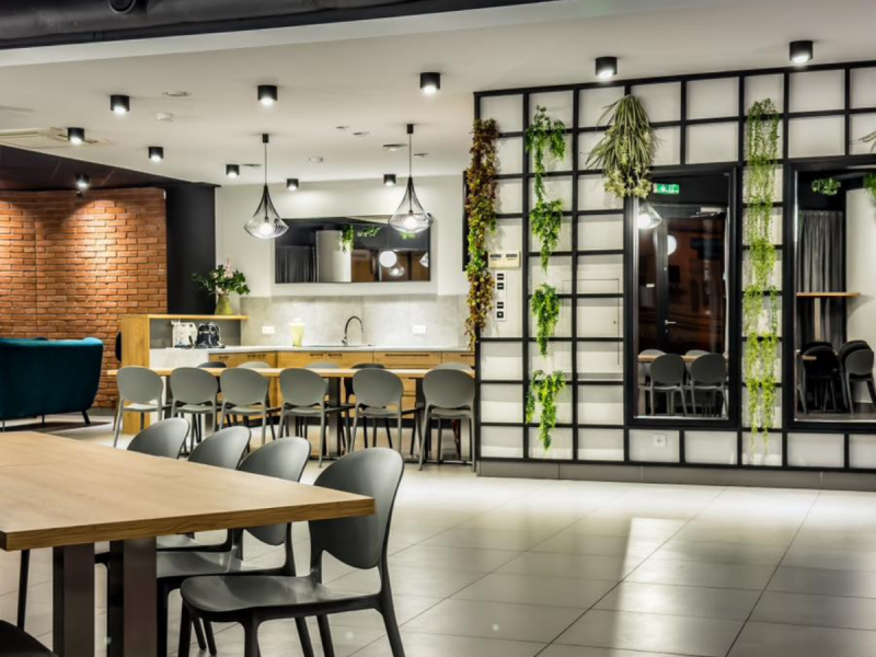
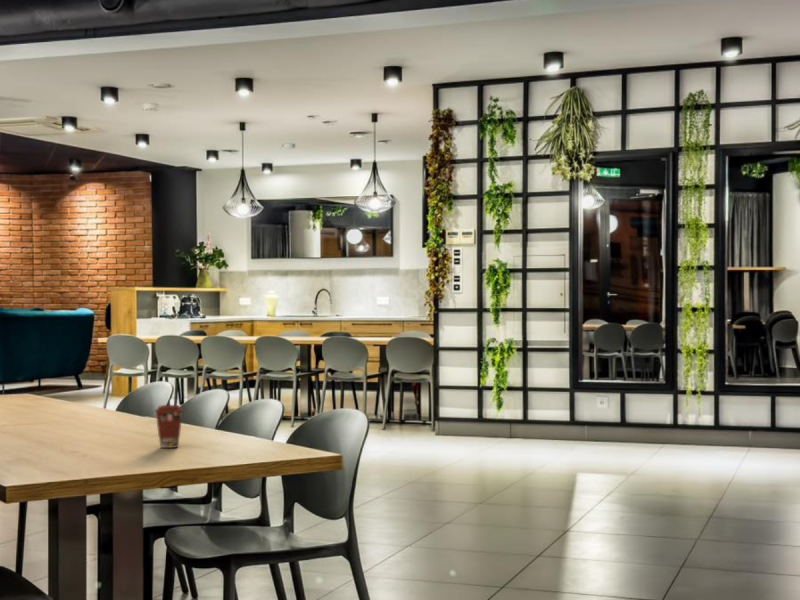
+ coffee cup [154,404,185,449]
